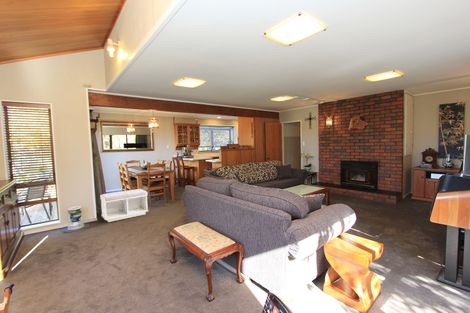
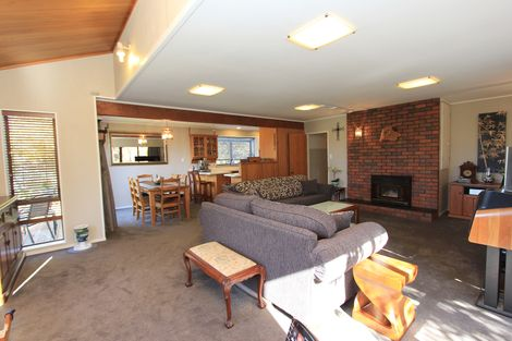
- bench [99,188,149,223]
